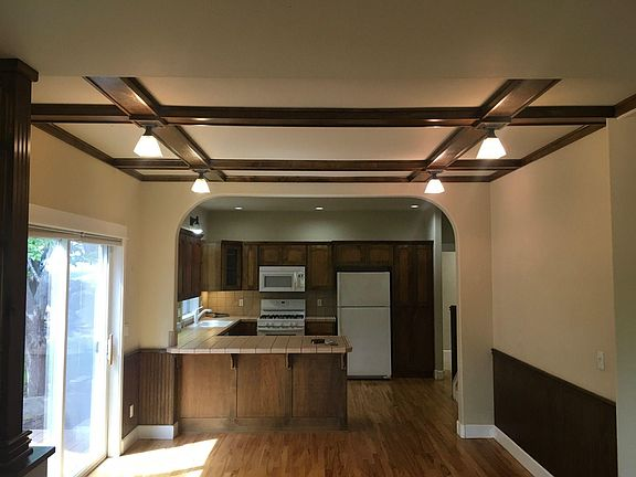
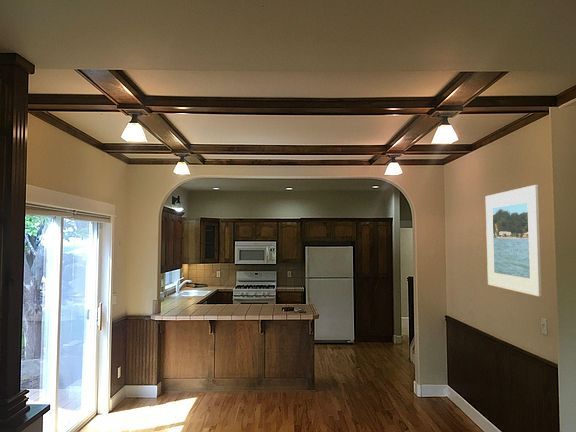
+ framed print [485,184,543,298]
